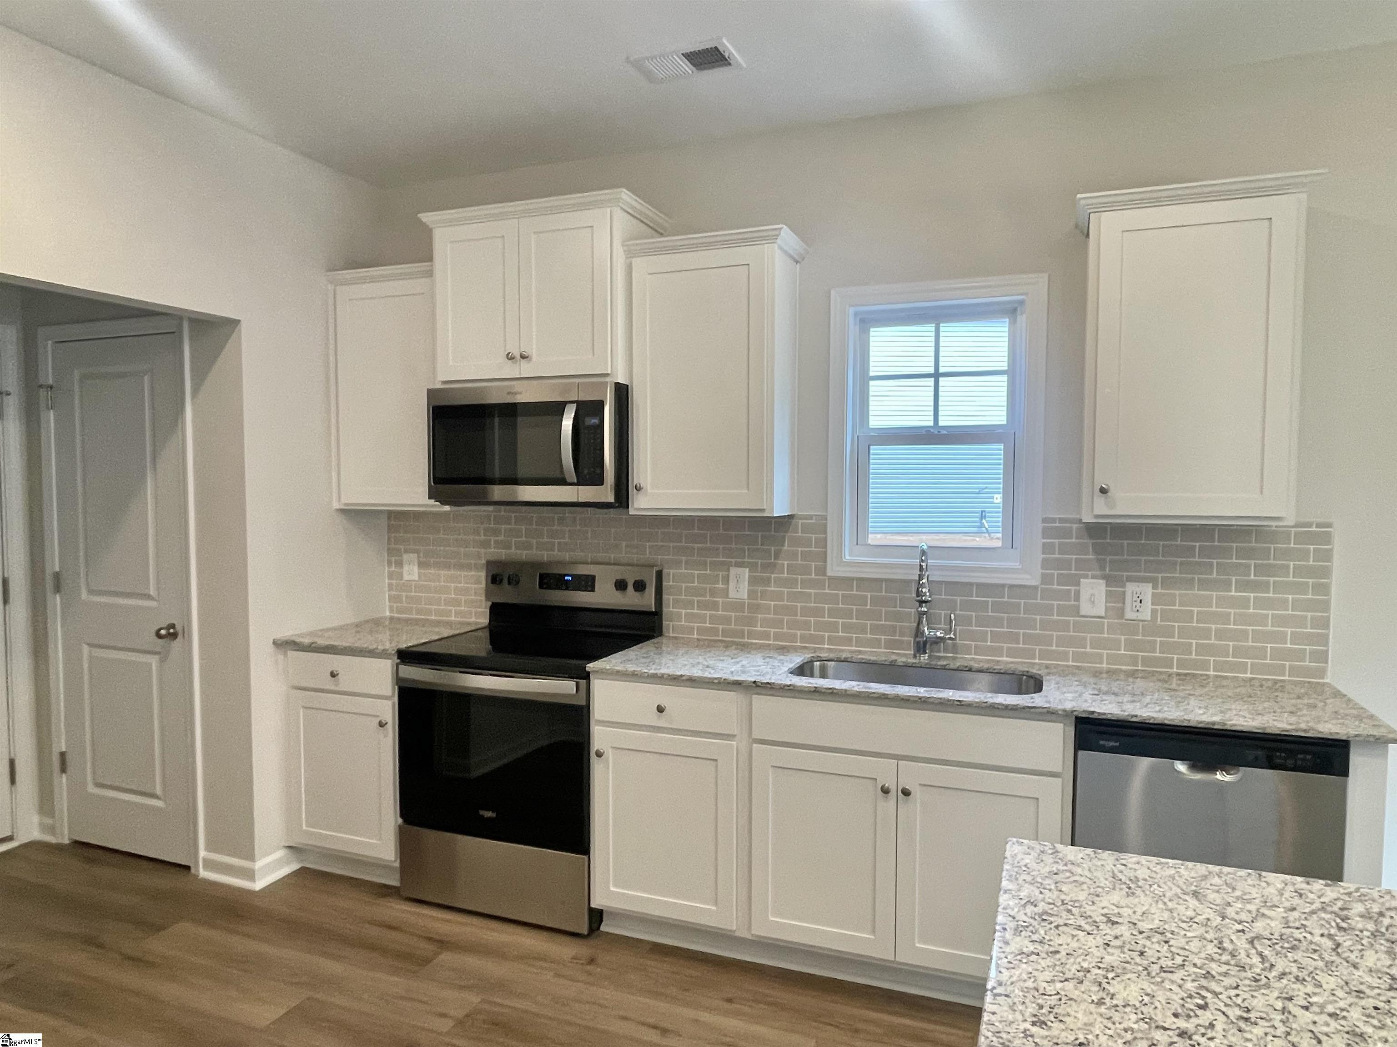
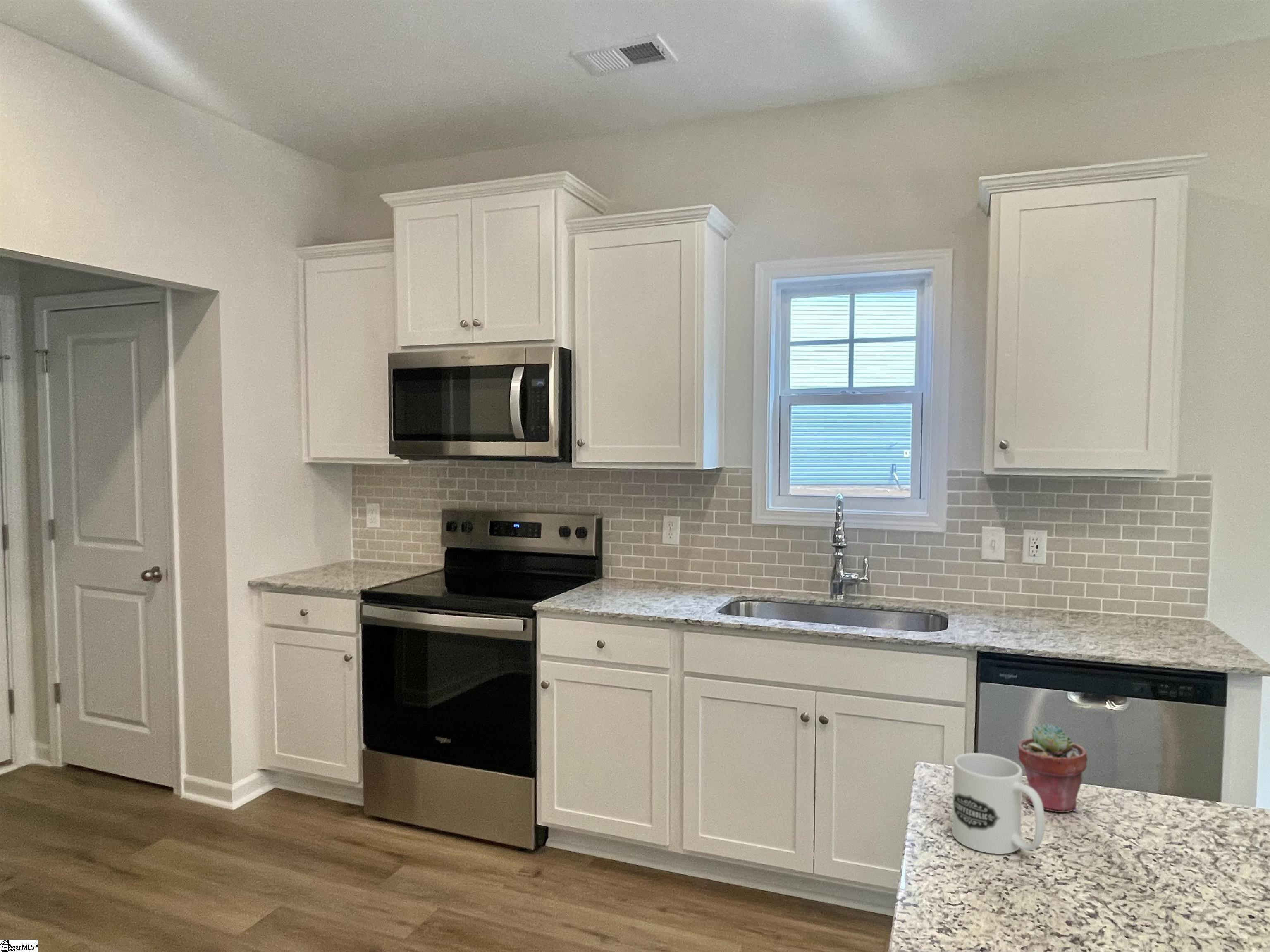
+ mug [952,752,1045,854]
+ potted succulent [1017,723,1088,813]
